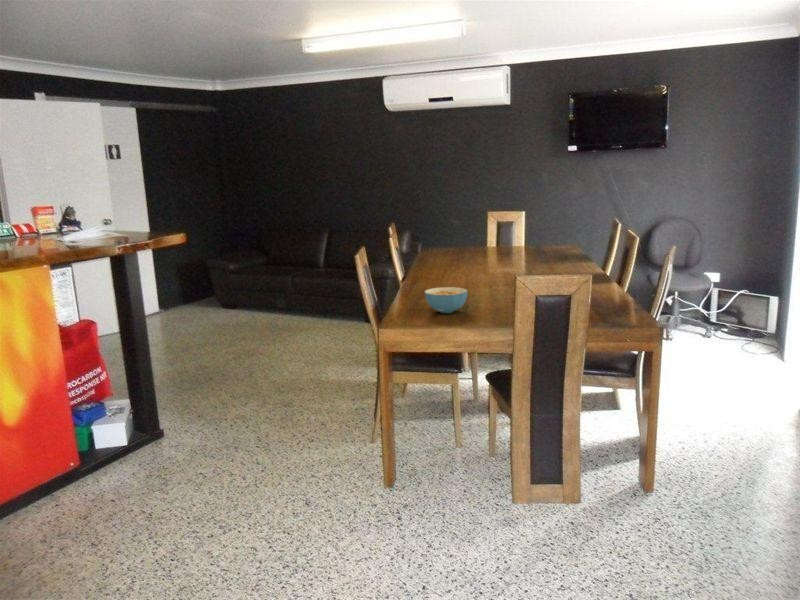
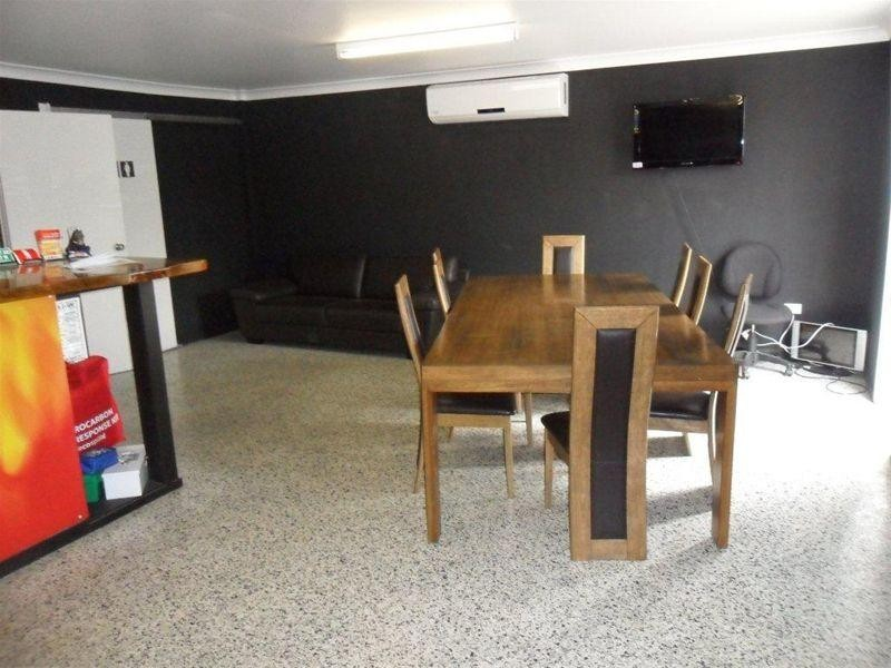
- cereal bowl [424,286,469,314]
